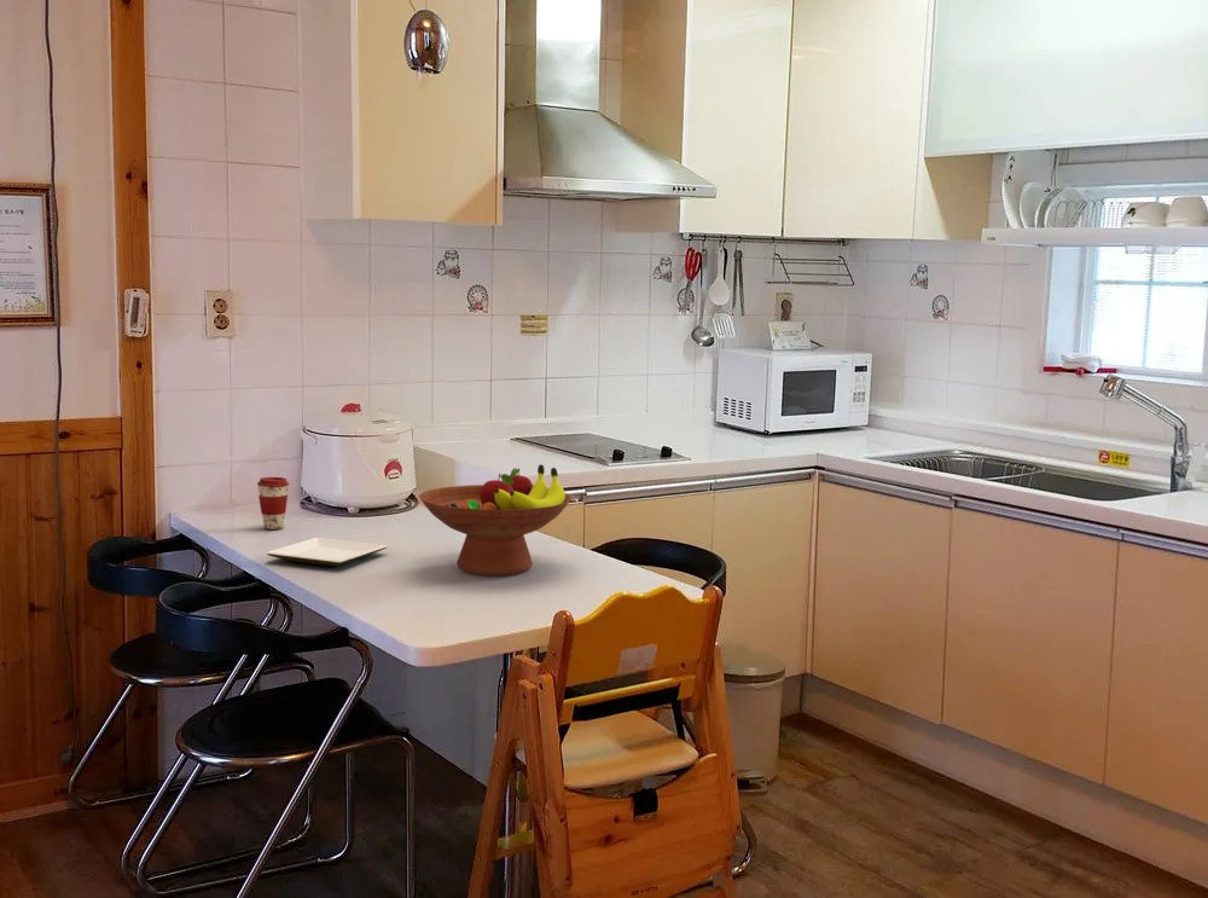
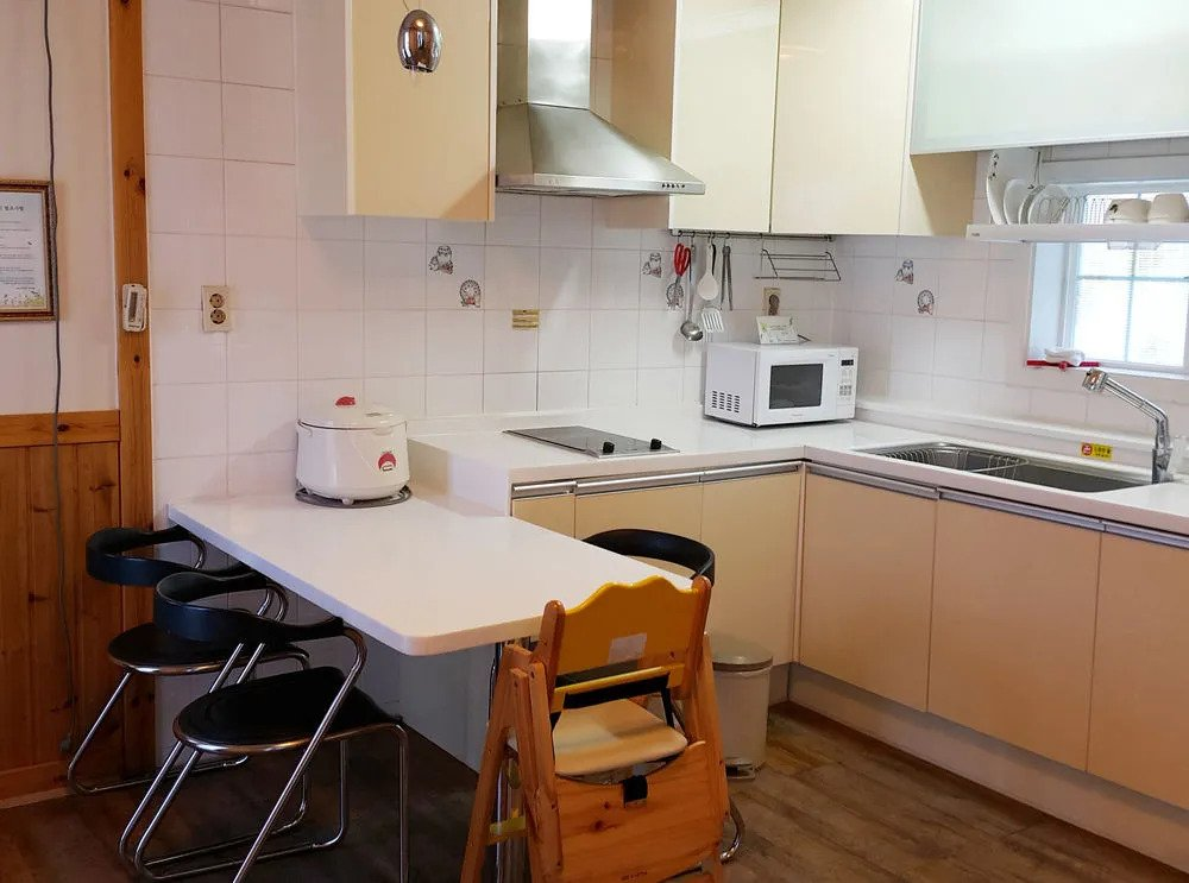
- coffee cup [256,476,290,531]
- plate [266,537,389,568]
- fruit bowl [418,464,573,577]
